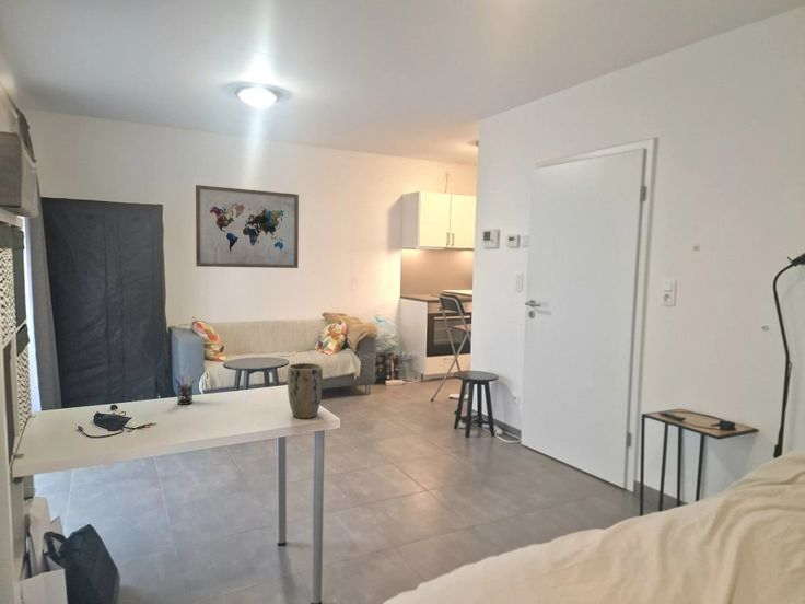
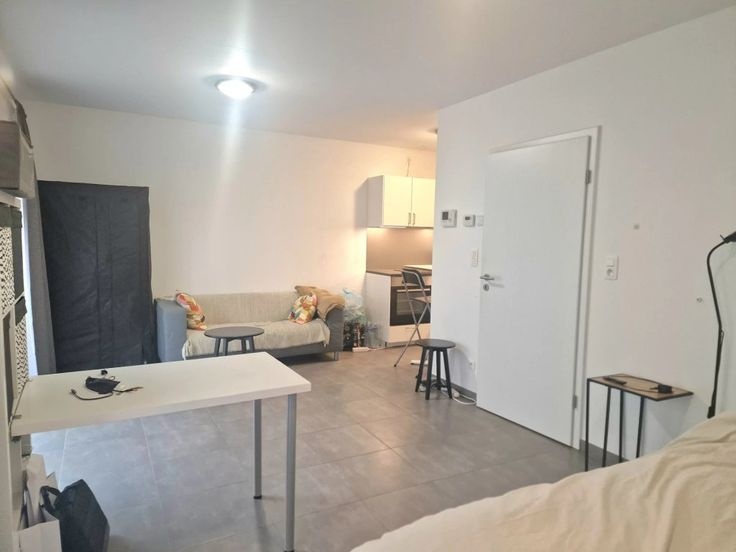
- pen holder [174,374,197,406]
- plant pot [287,362,324,419]
- wall art [195,184,300,269]
